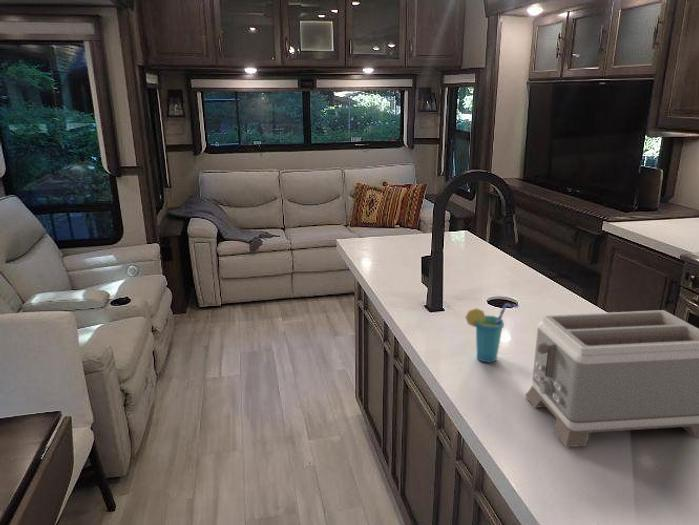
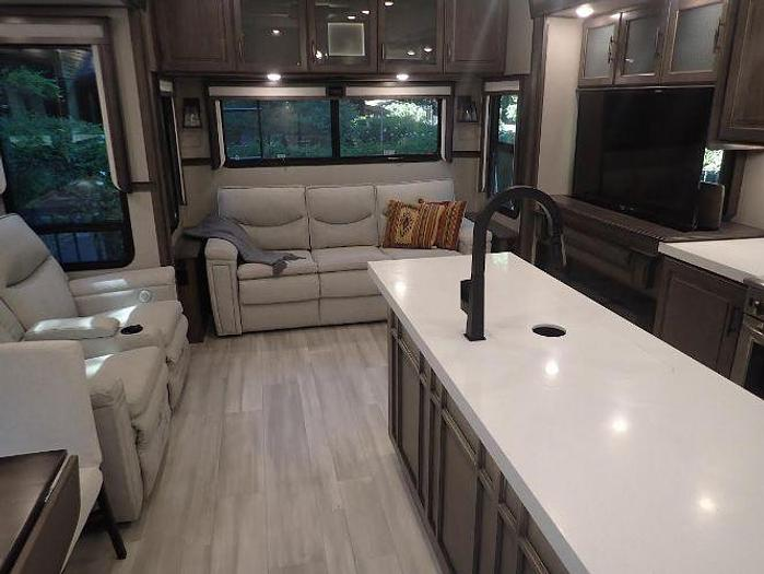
- cup [465,302,519,363]
- toaster [524,309,699,448]
